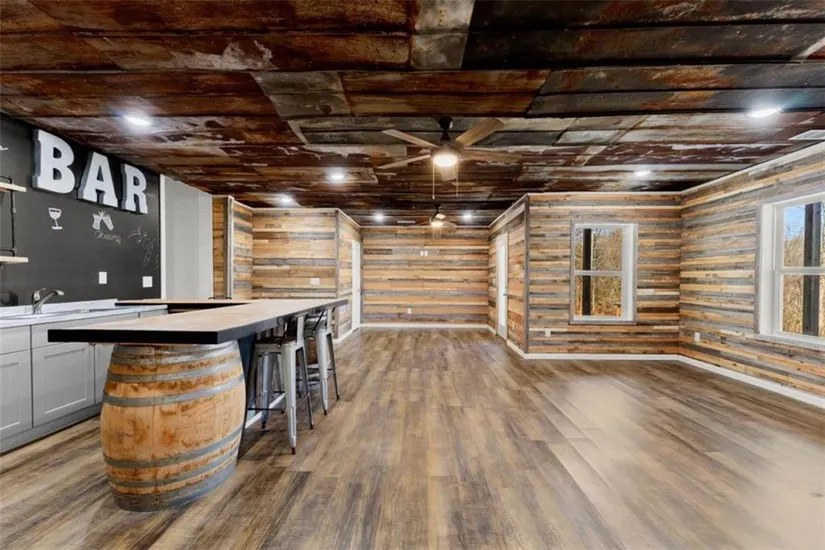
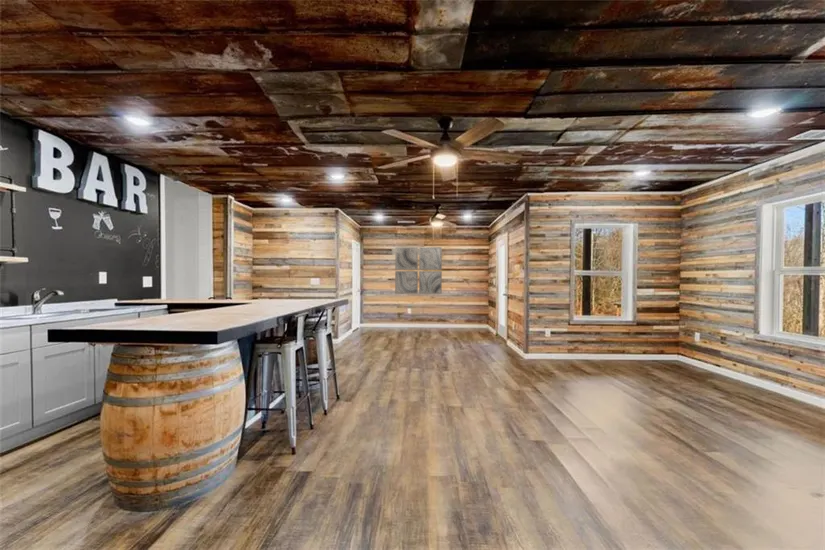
+ wall art [394,246,443,295]
